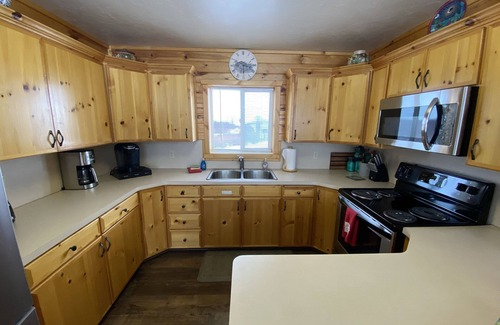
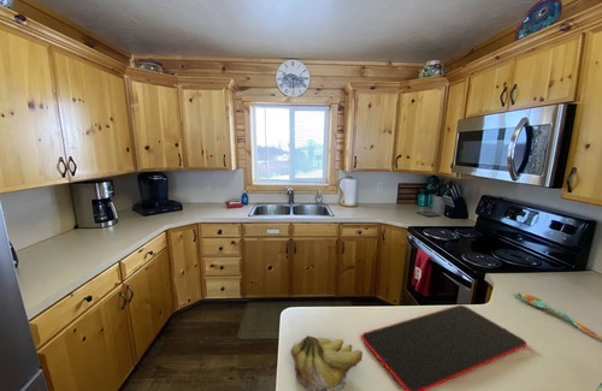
+ fruit [289,334,364,391]
+ cutting board [360,304,529,391]
+ spoon [517,291,602,343]
